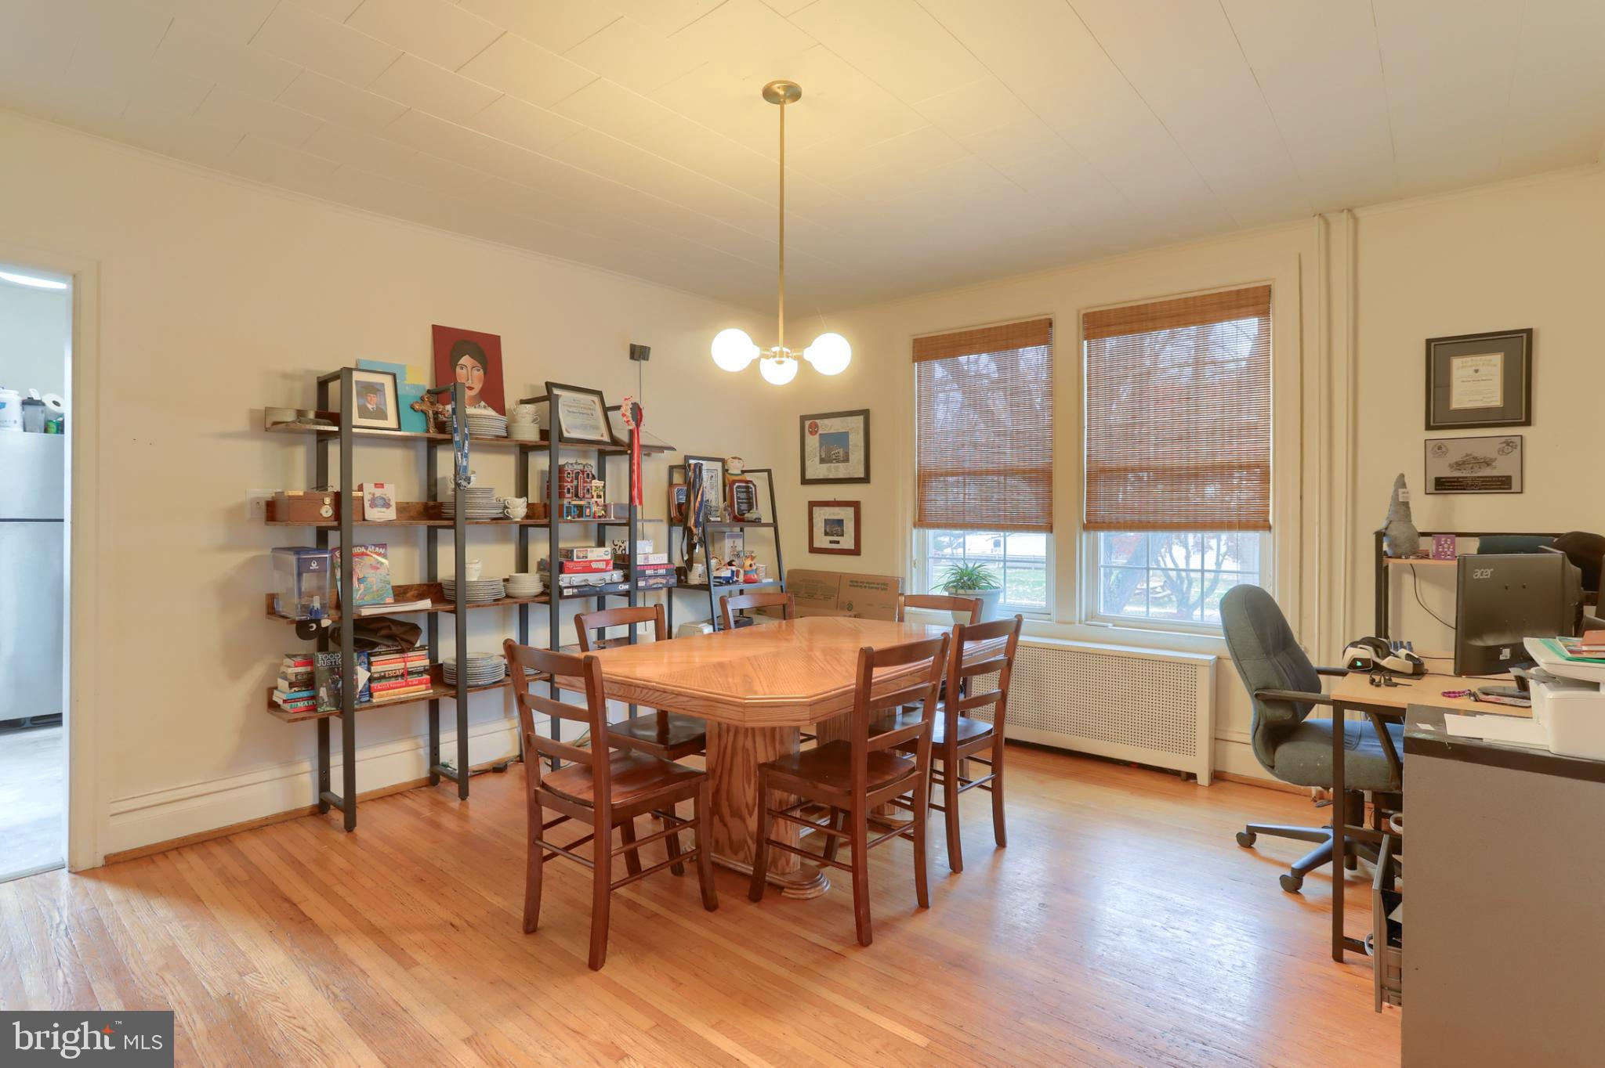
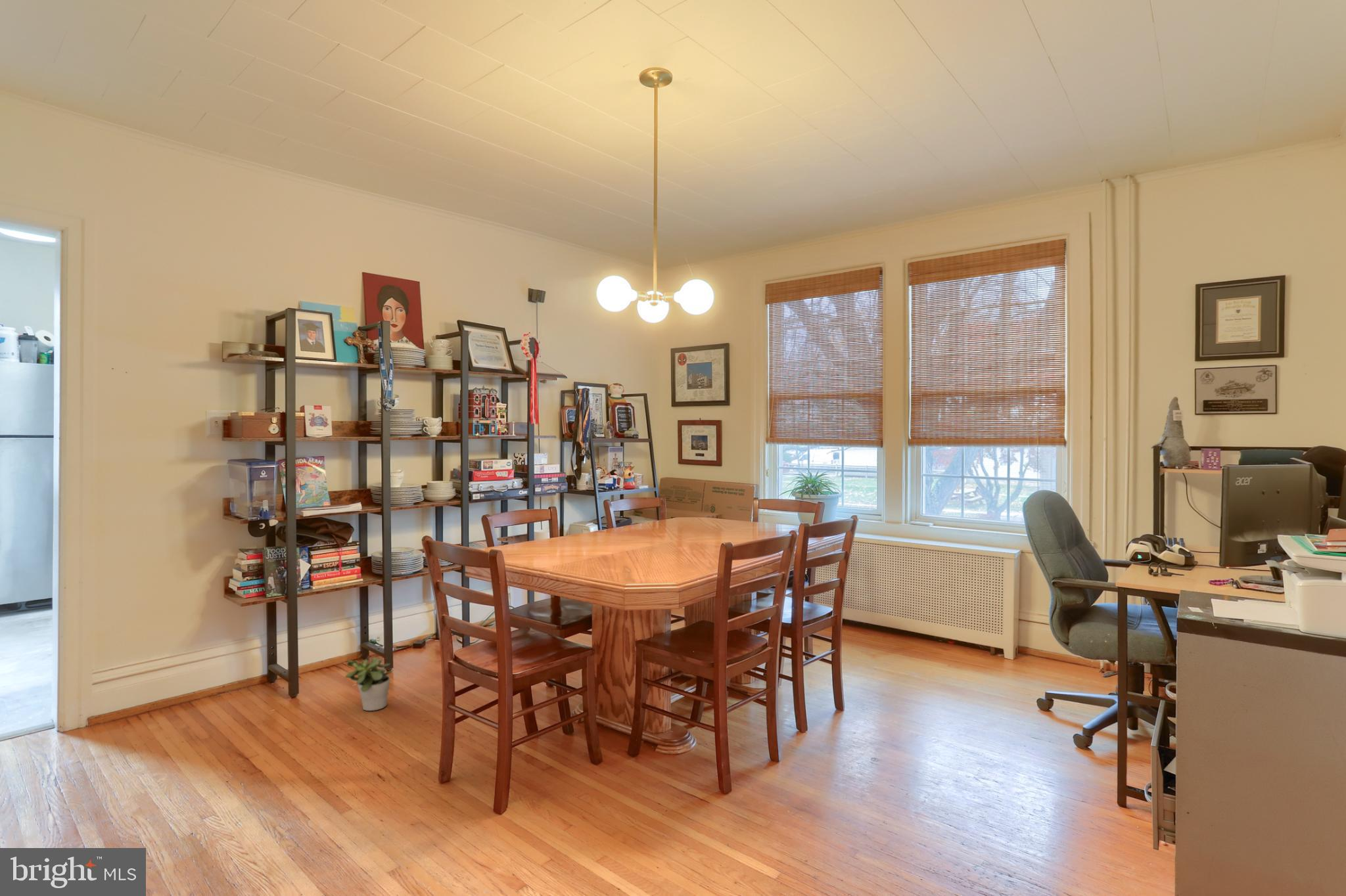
+ potted plant [344,654,394,711]
